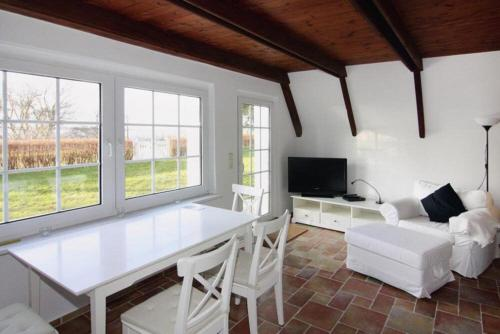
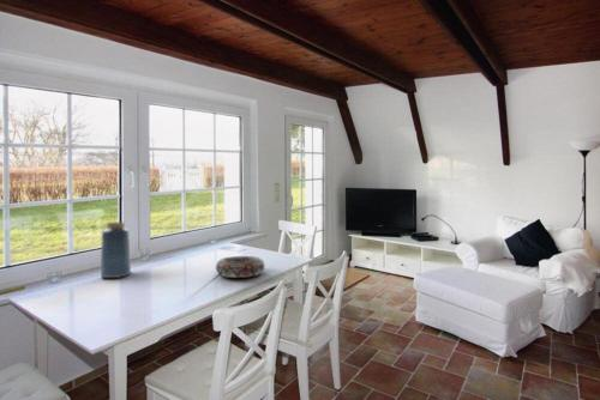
+ vase [100,222,132,279]
+ decorative bowl [215,255,265,279]
